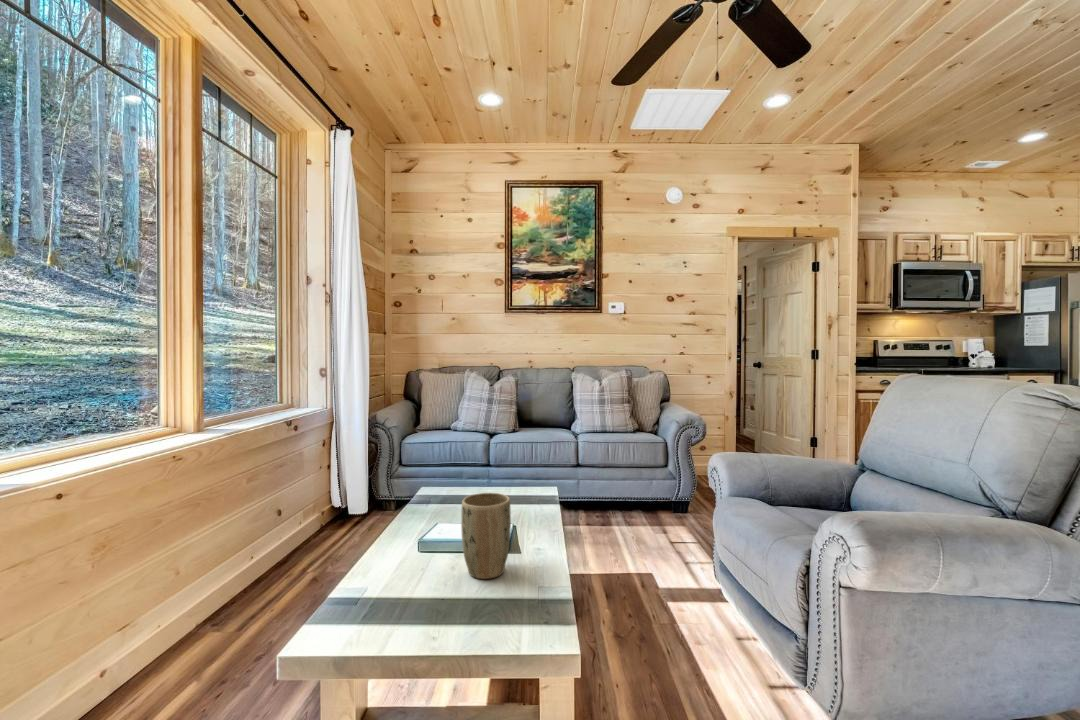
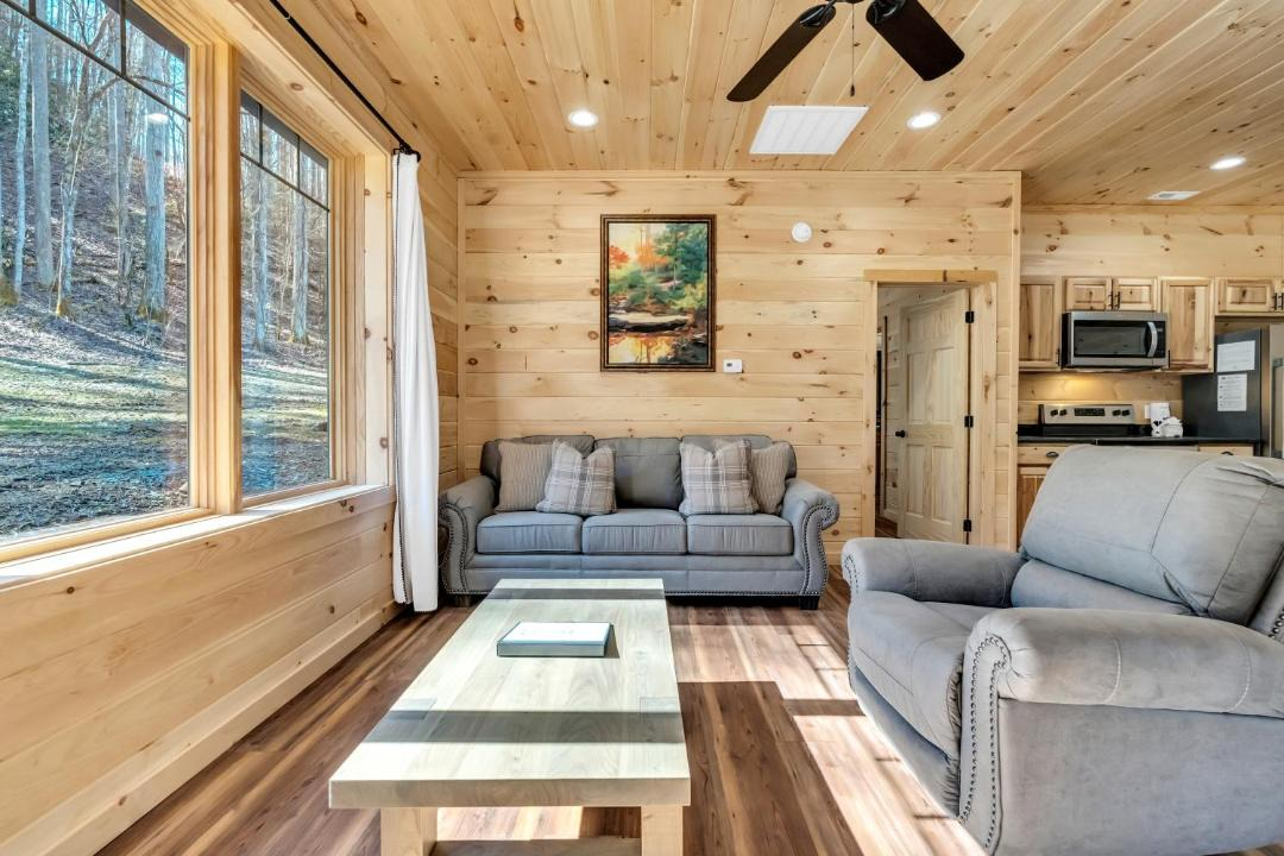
- plant pot [460,492,512,580]
